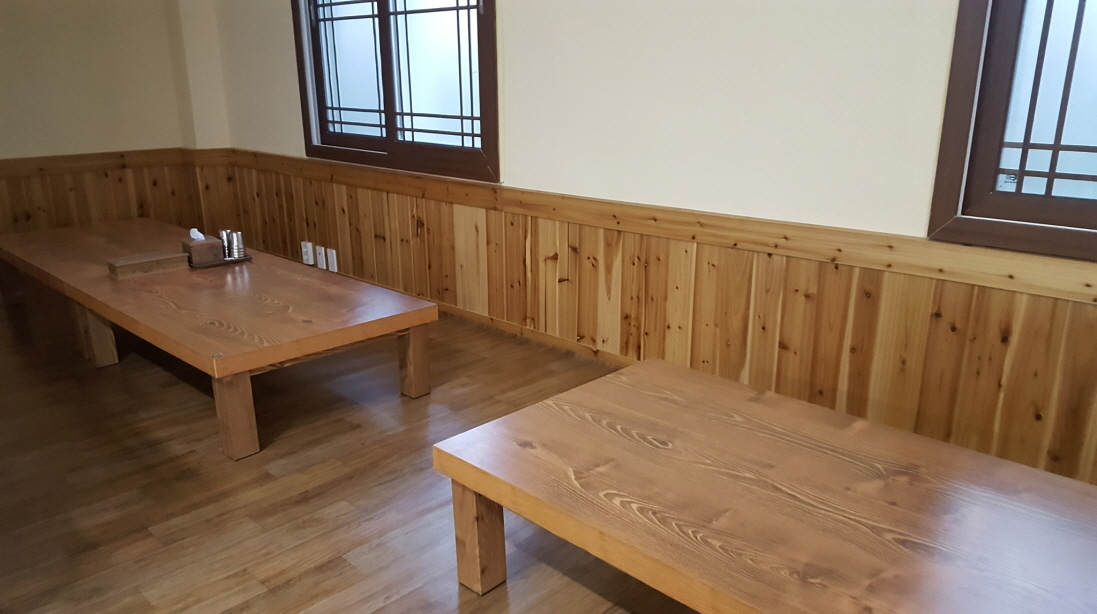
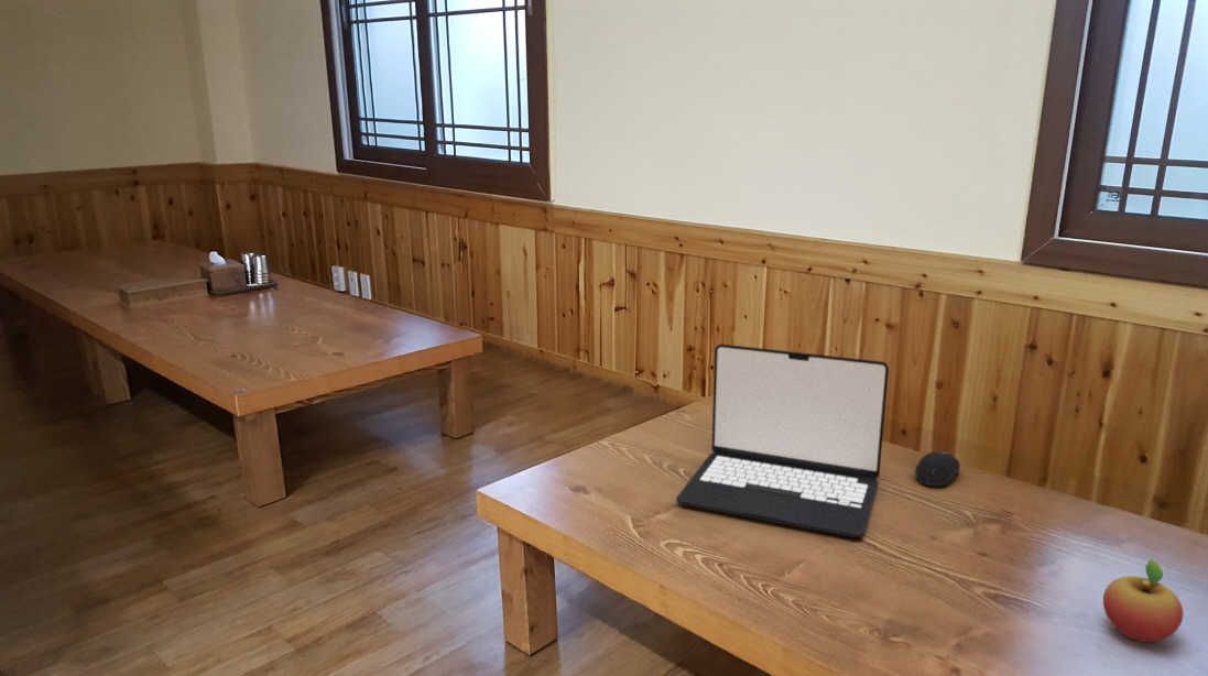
+ computer mouse [914,450,961,488]
+ laptop [675,344,890,538]
+ fruit [1102,558,1185,643]
